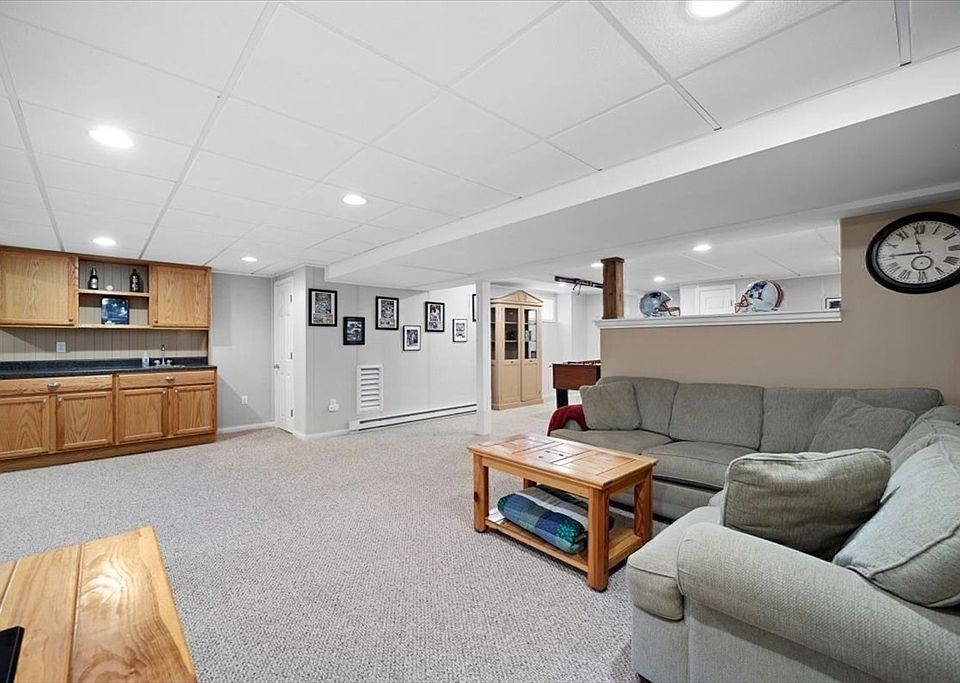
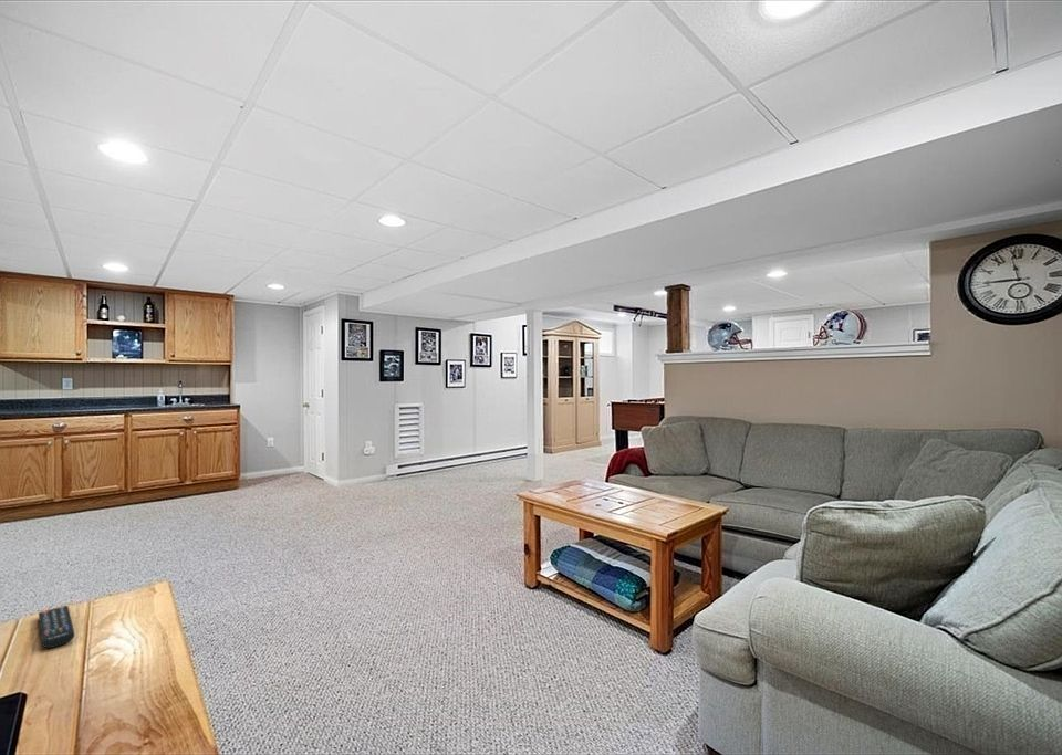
+ remote control [38,605,75,649]
